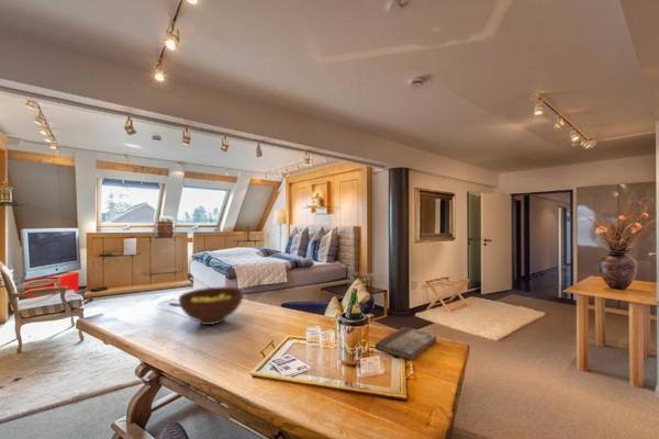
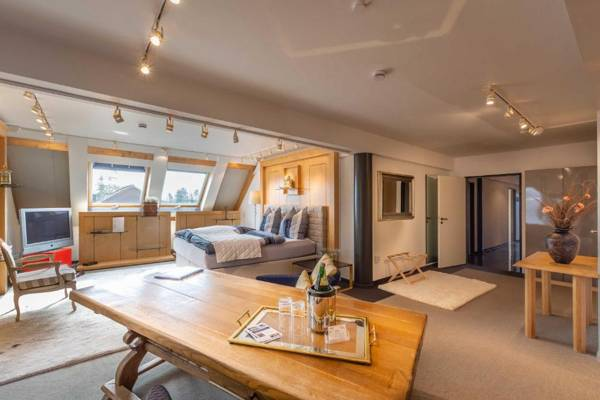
- fruit bowl [178,285,245,326]
- book [375,326,437,361]
